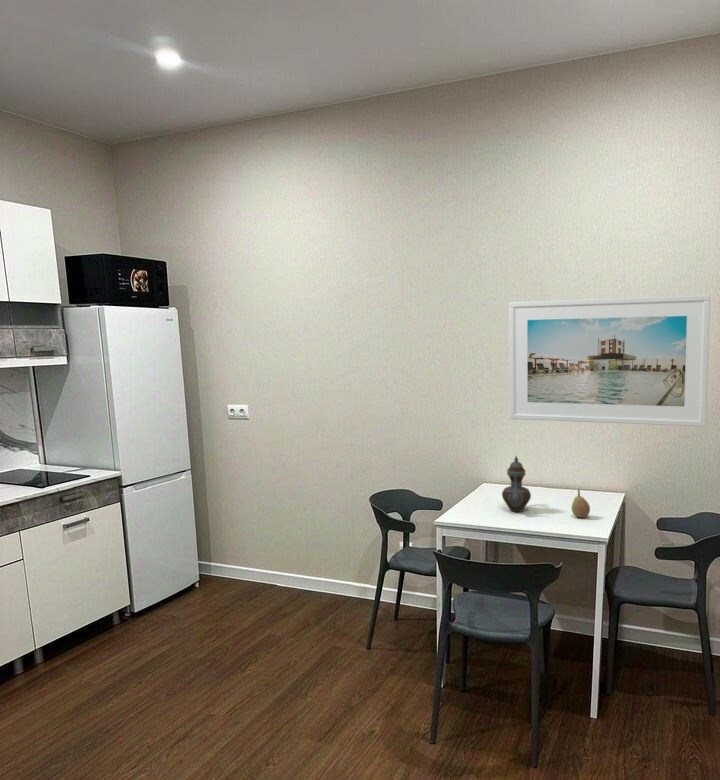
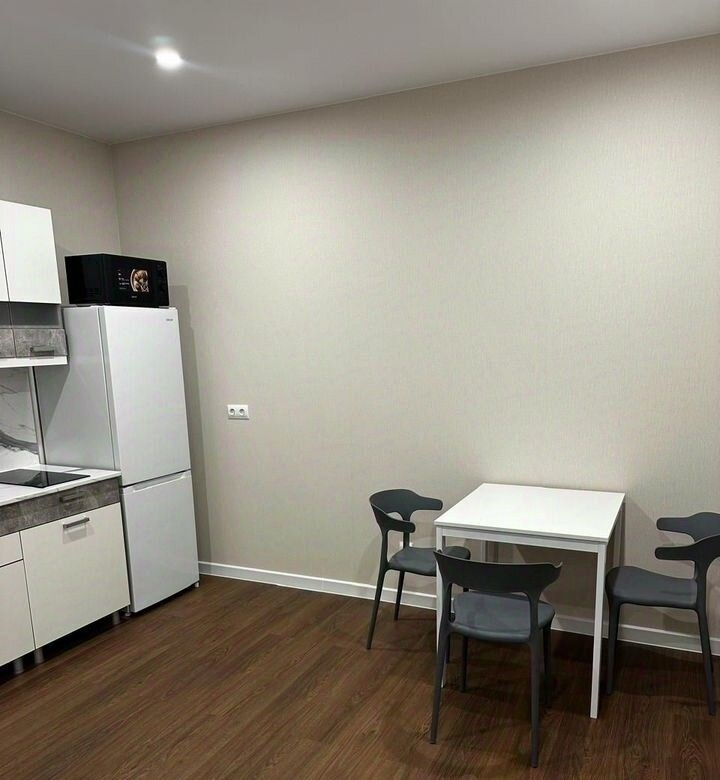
- teapot [501,455,532,513]
- fruit [571,488,591,518]
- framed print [508,294,711,428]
